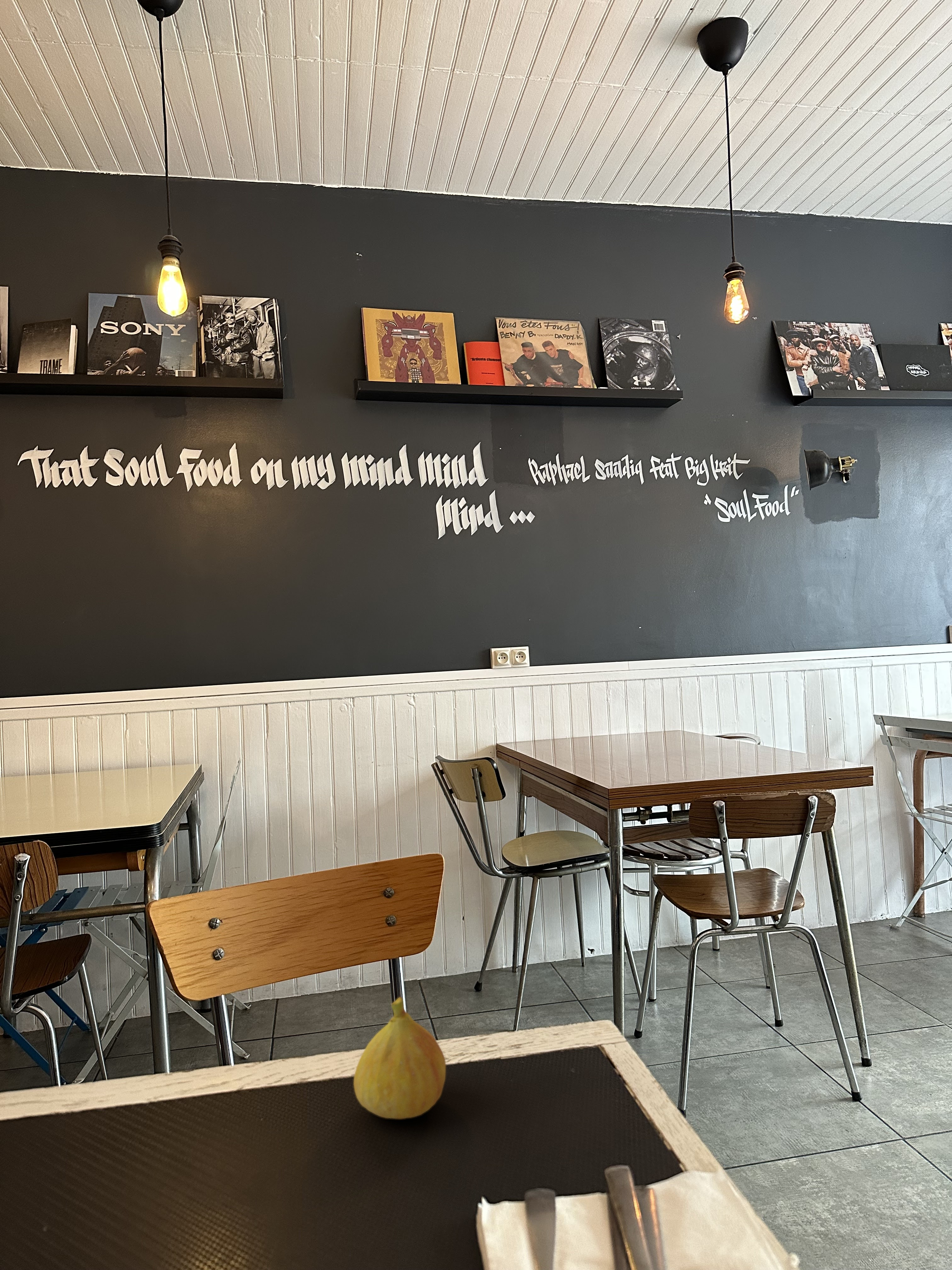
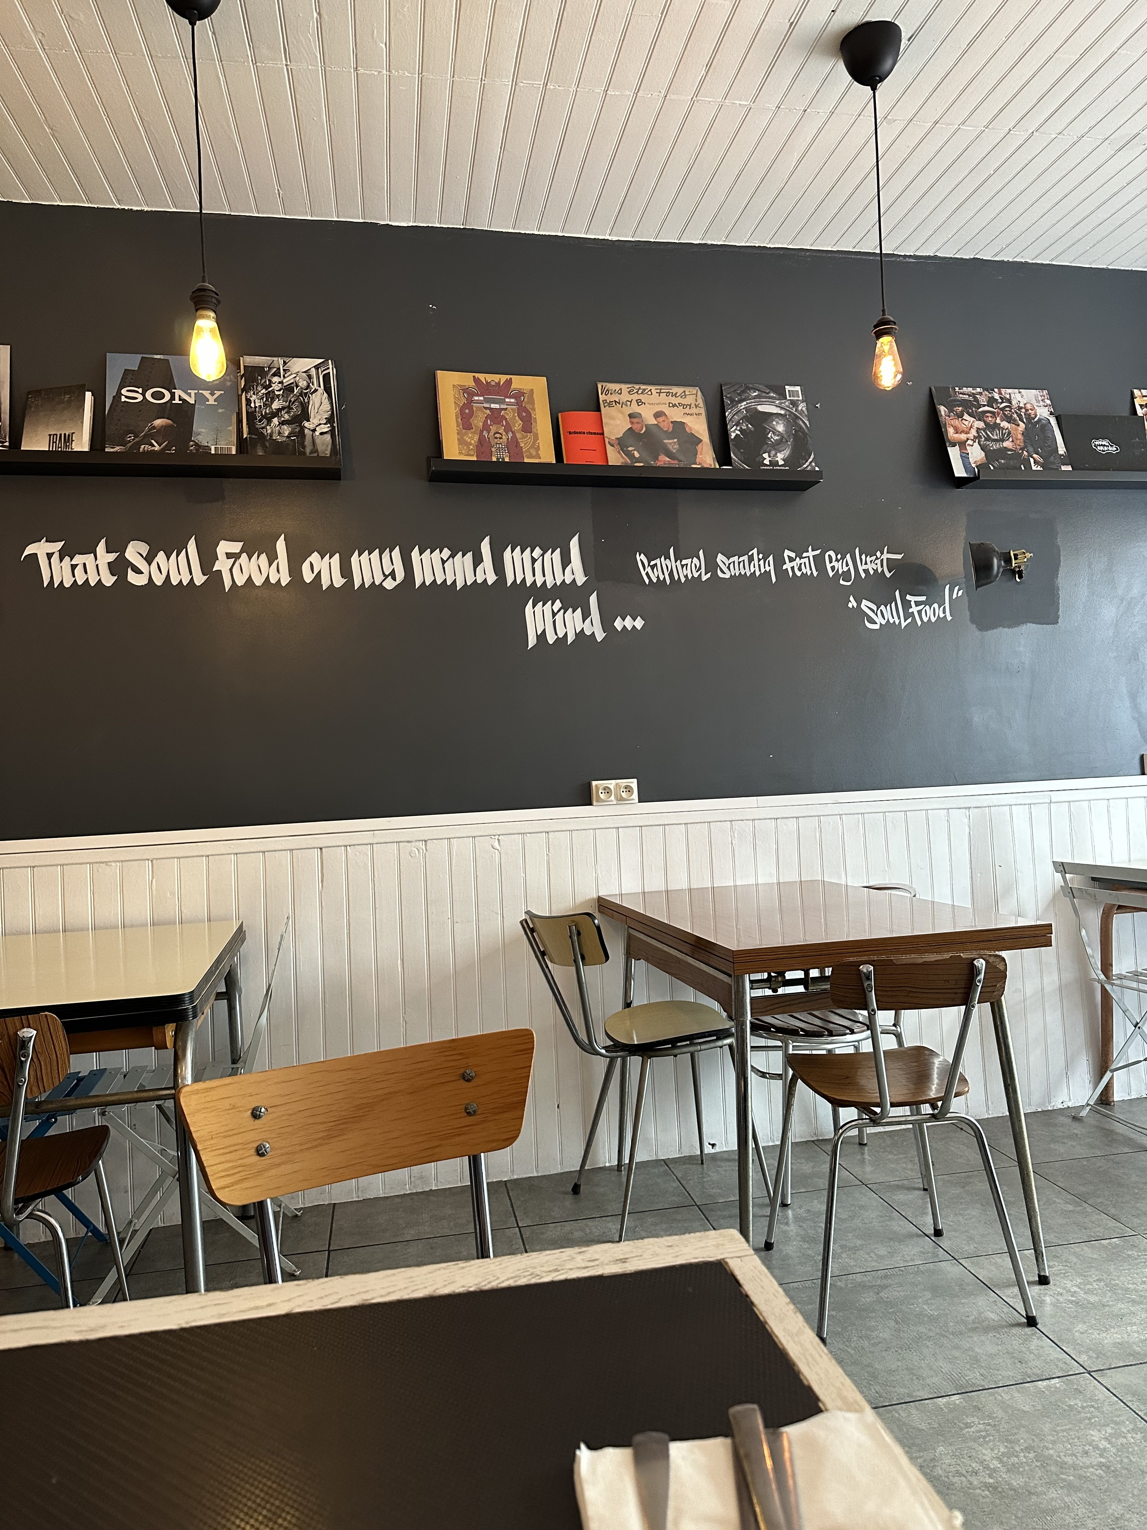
- fruit [353,996,446,1119]
